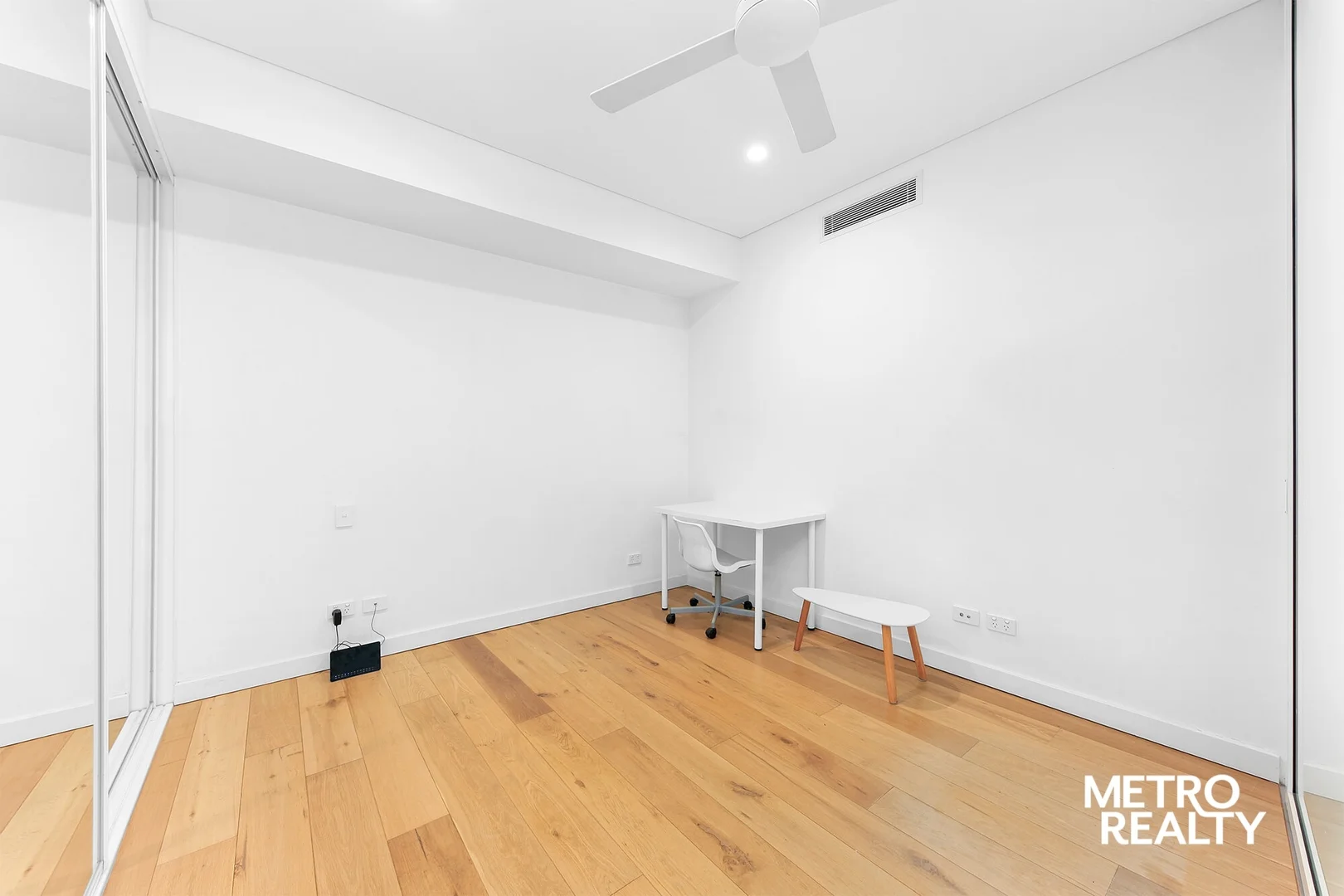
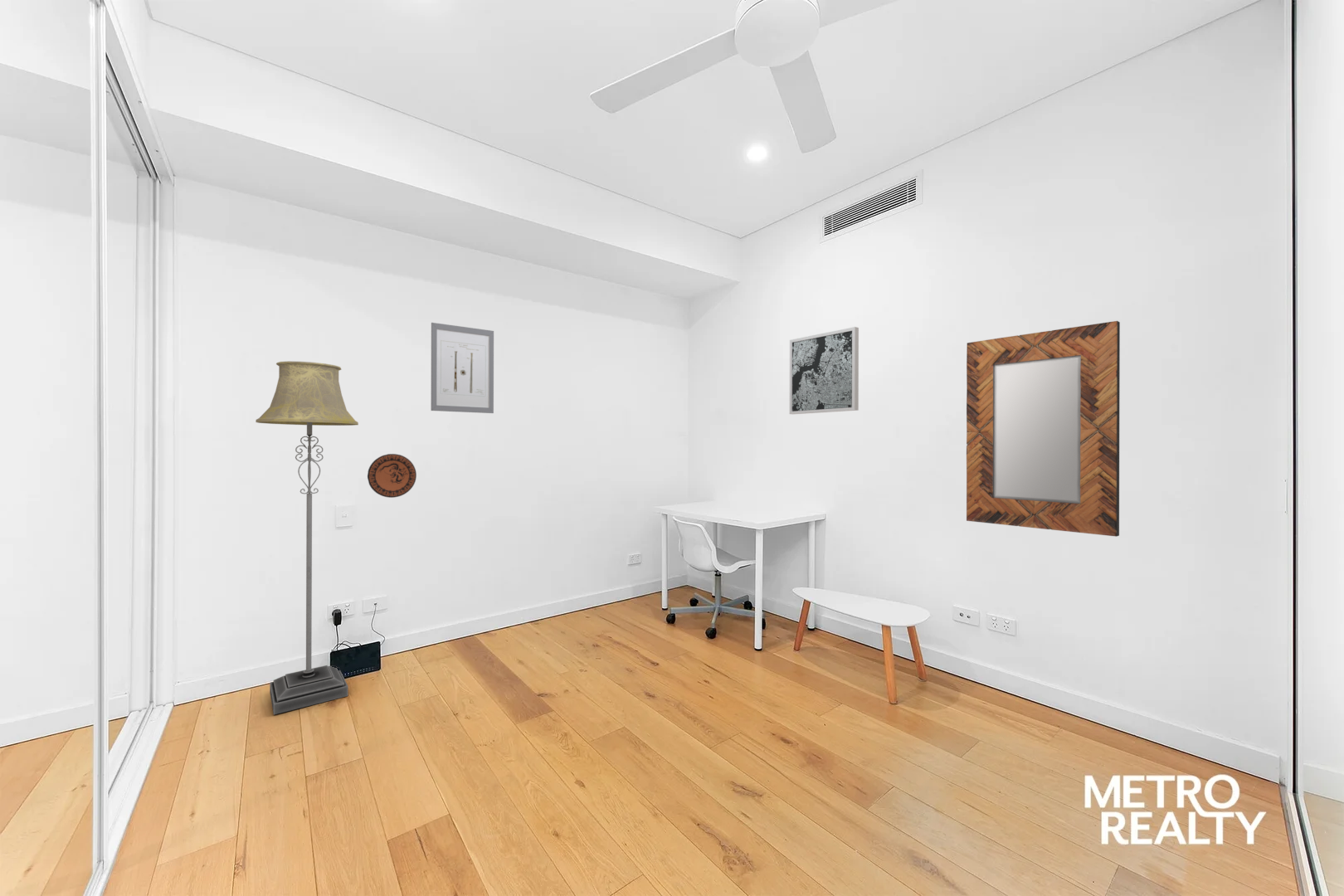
+ home mirror [966,320,1121,538]
+ wall art [789,326,859,415]
+ wall art [431,322,494,414]
+ decorative plate [367,453,417,499]
+ floor lamp [255,360,359,715]
